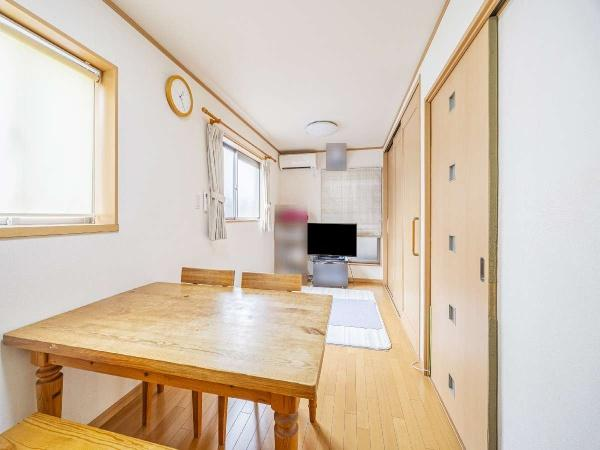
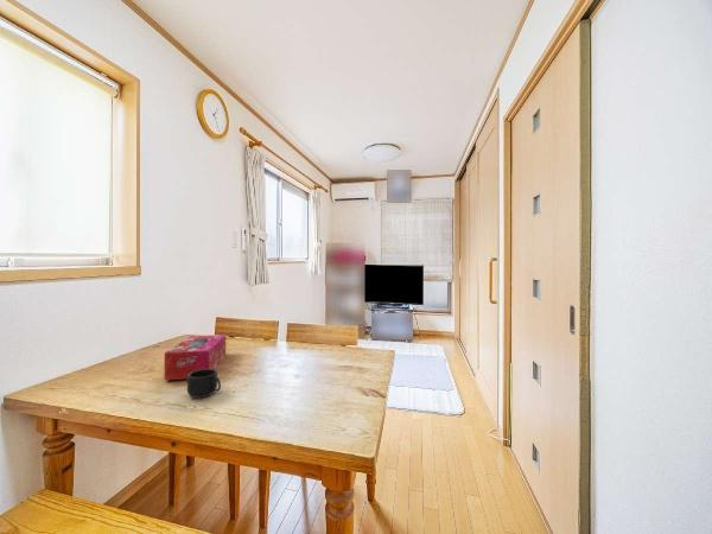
+ tissue box [163,333,227,381]
+ mug [186,369,222,399]
